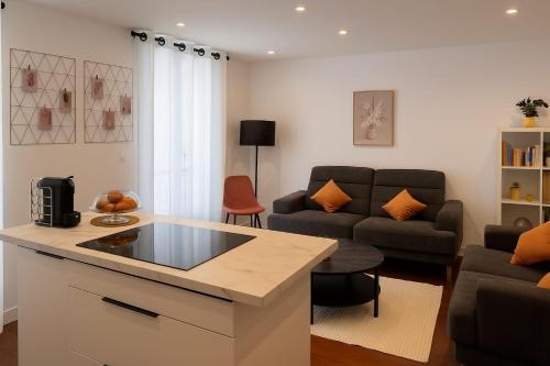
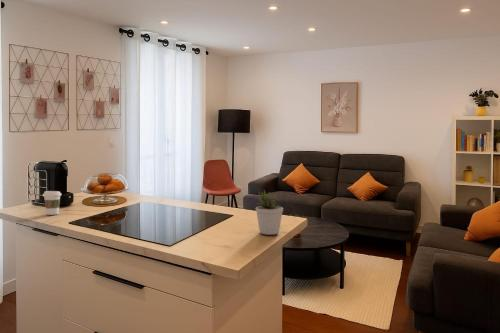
+ potted plant [255,189,284,236]
+ coffee cup [42,190,62,216]
